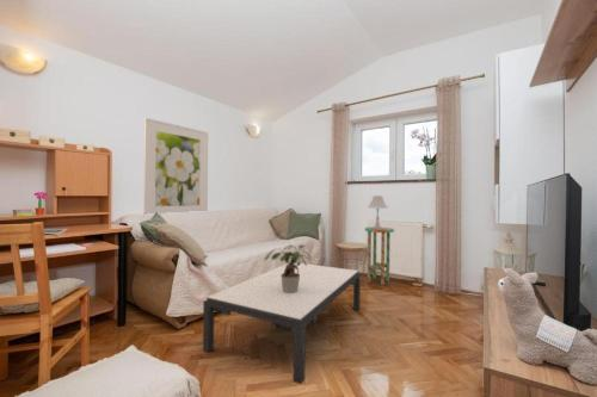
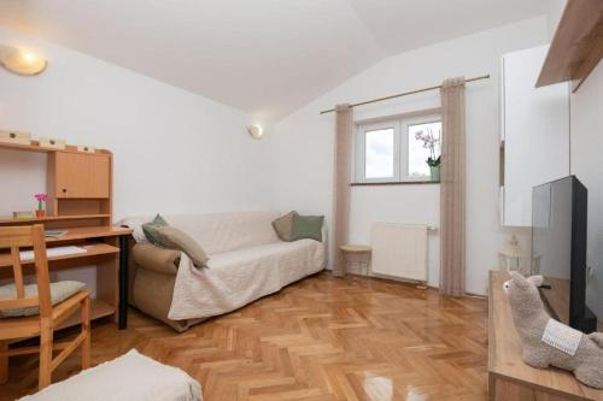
- table lamp [367,194,389,229]
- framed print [143,117,209,216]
- coffee table [202,261,362,385]
- potted plant [263,243,313,293]
- side table [364,227,395,287]
